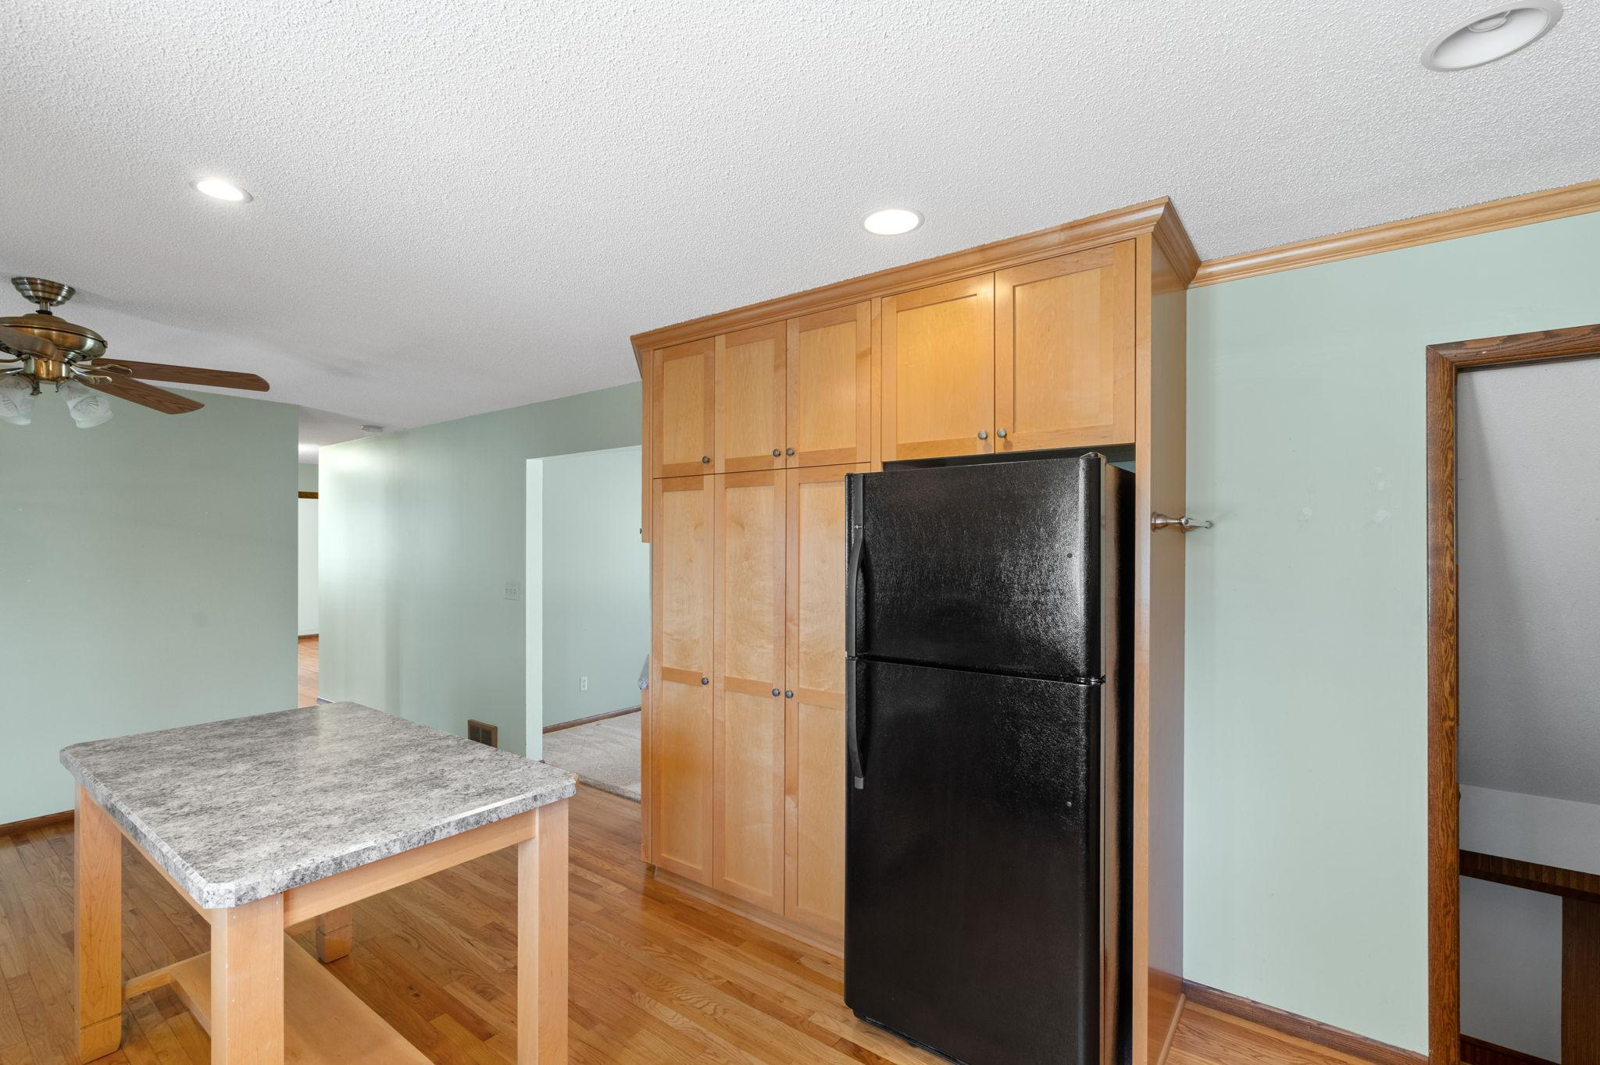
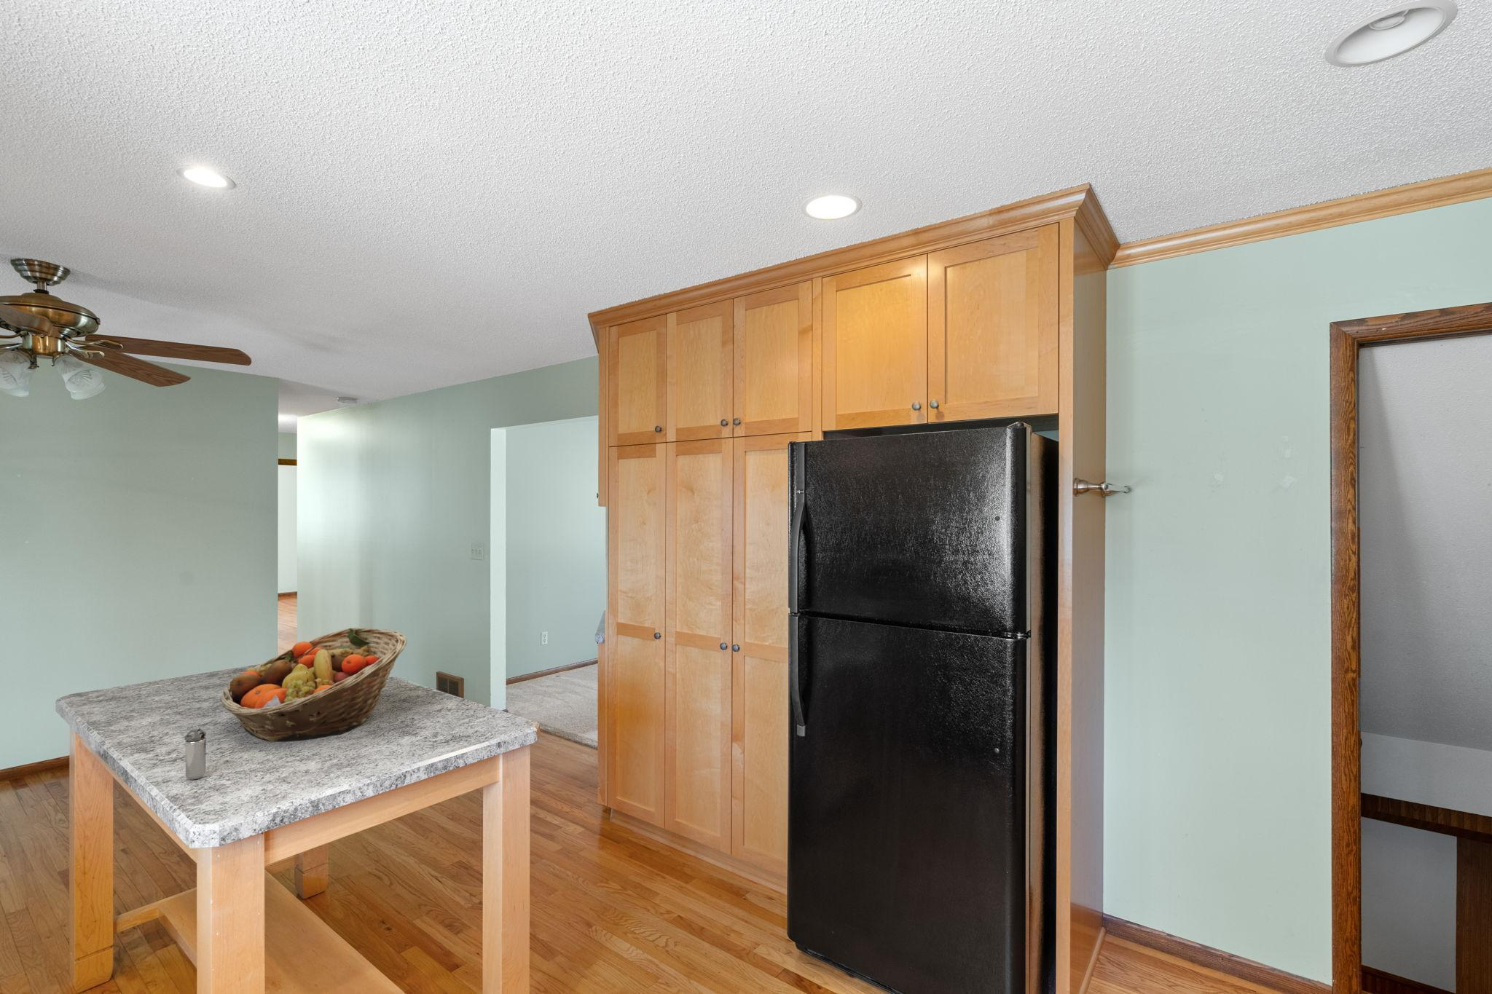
+ fruit basket [220,627,408,742]
+ shaker [183,728,207,781]
